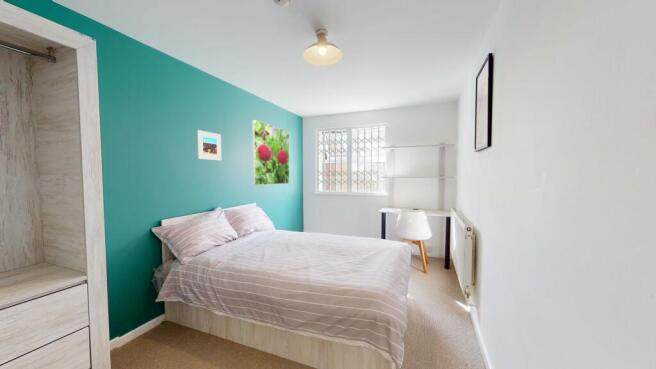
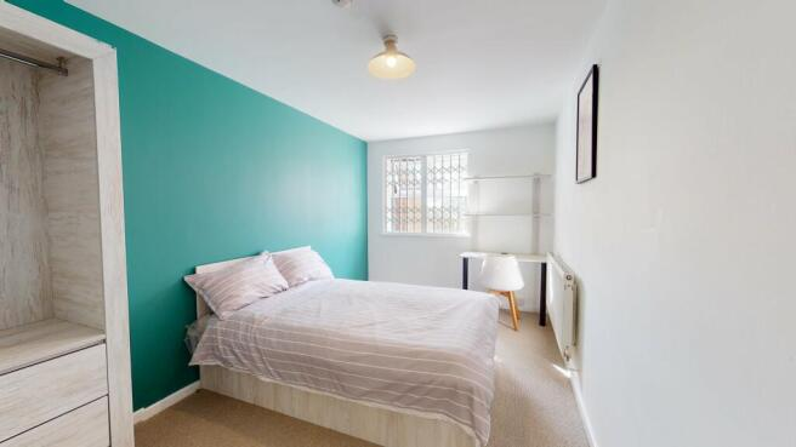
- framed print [196,129,222,161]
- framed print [251,119,290,186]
